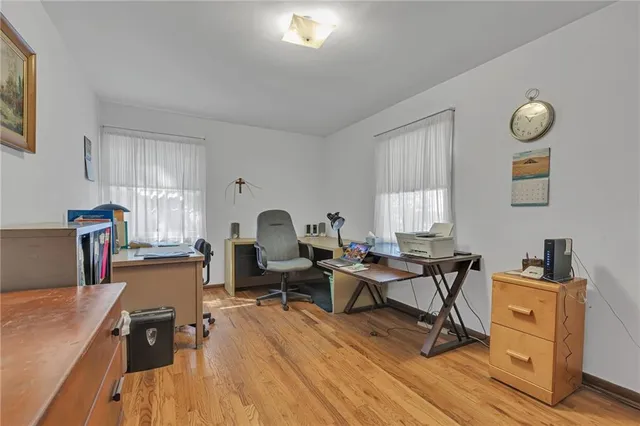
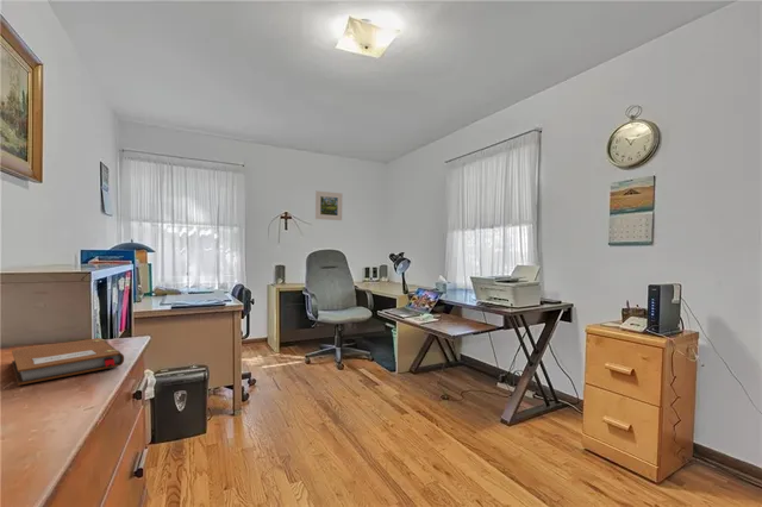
+ notebook [11,337,125,387]
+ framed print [314,190,343,221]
